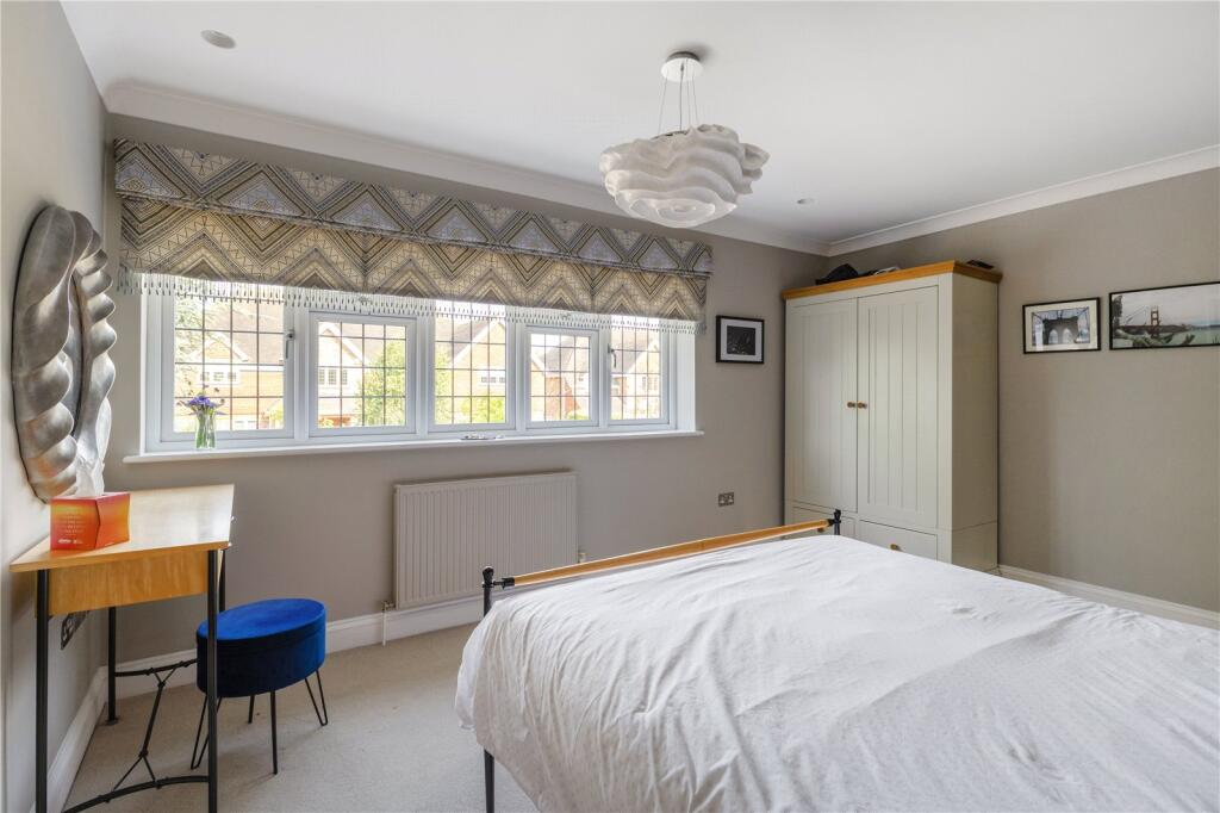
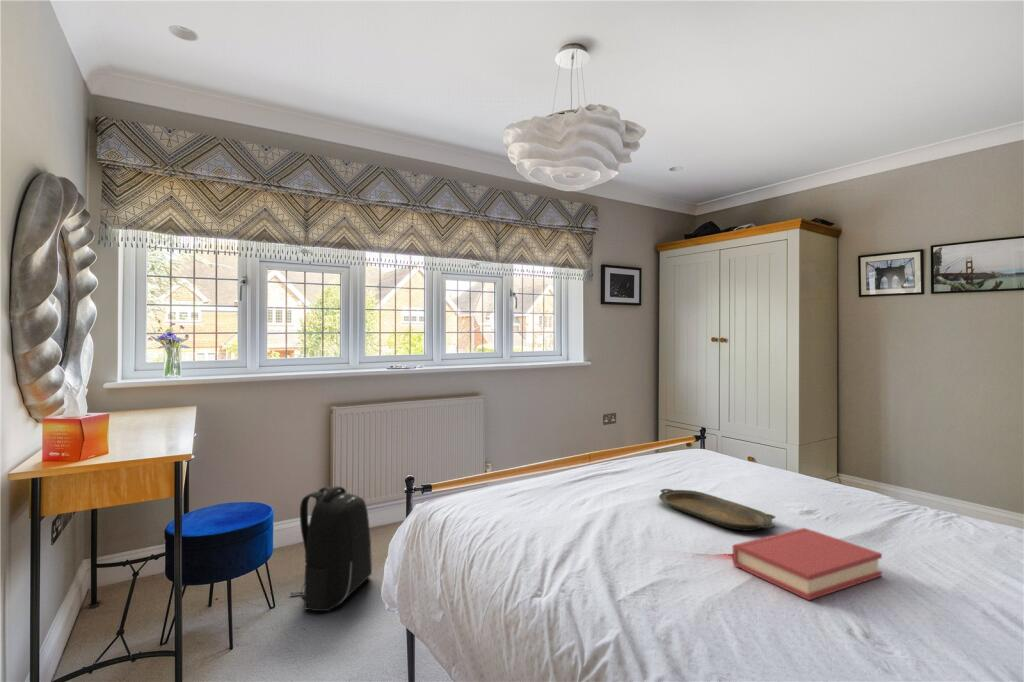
+ backpack [289,485,373,612]
+ hardback book [732,527,883,601]
+ serving tray [658,488,776,532]
